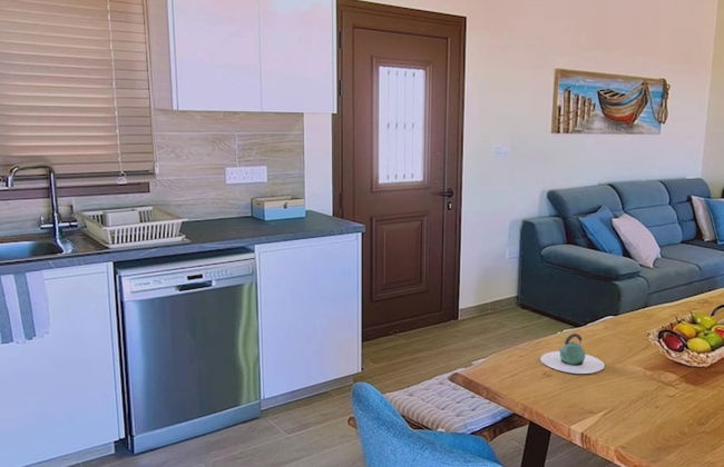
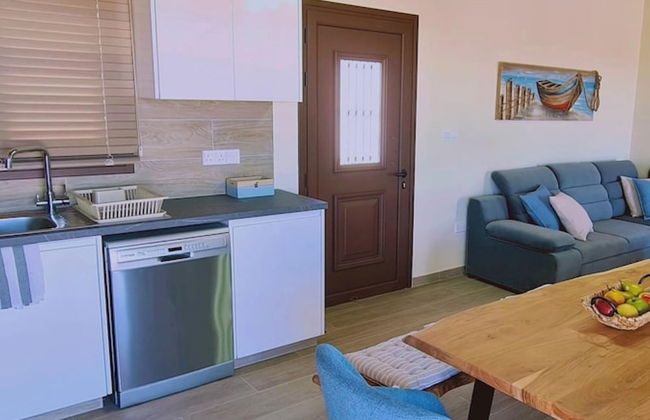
- teapot [539,332,606,375]
